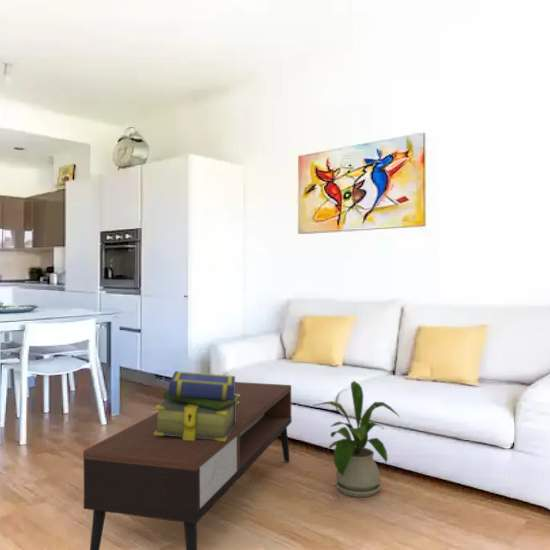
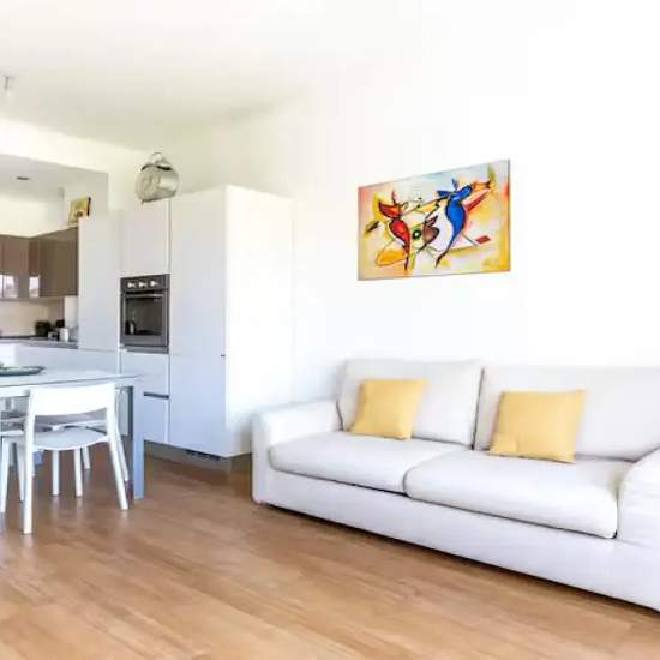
- stack of books [154,370,240,441]
- house plant [312,380,401,498]
- coffee table [82,381,293,550]
